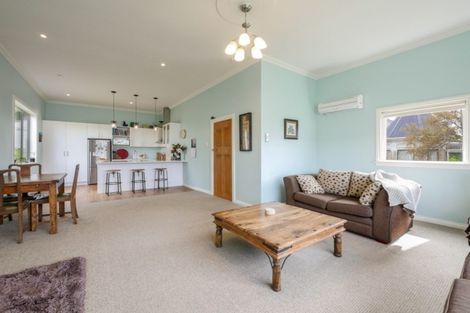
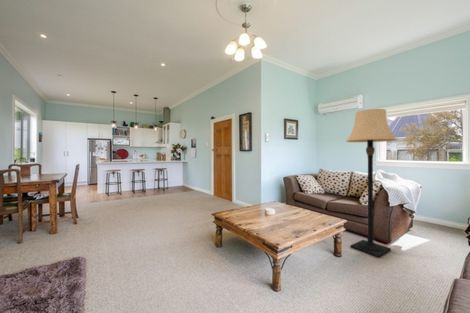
+ lamp [345,108,399,258]
